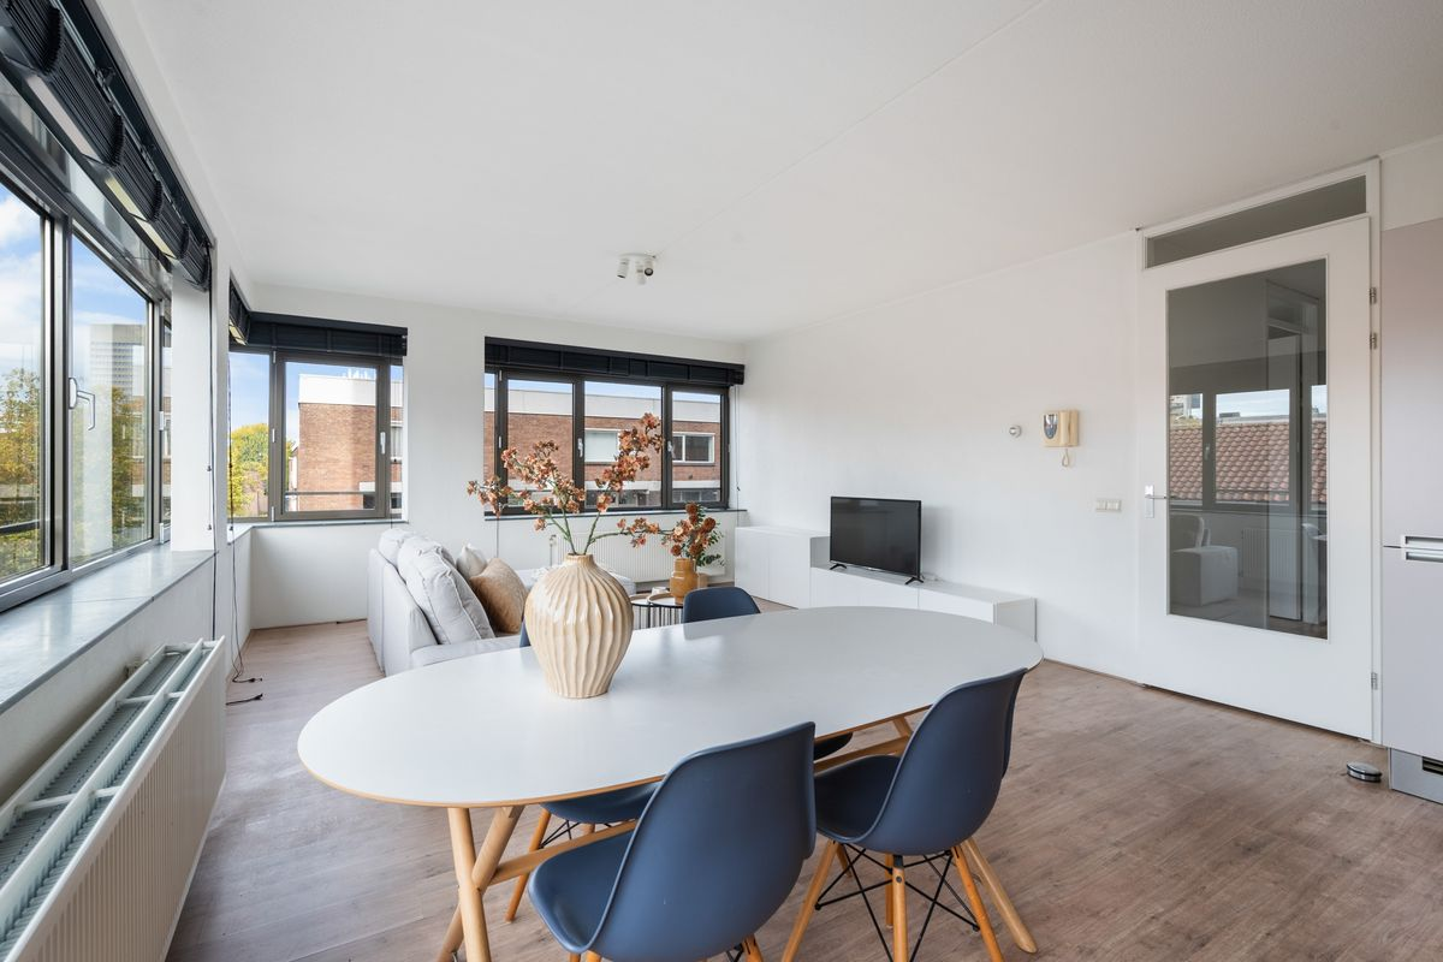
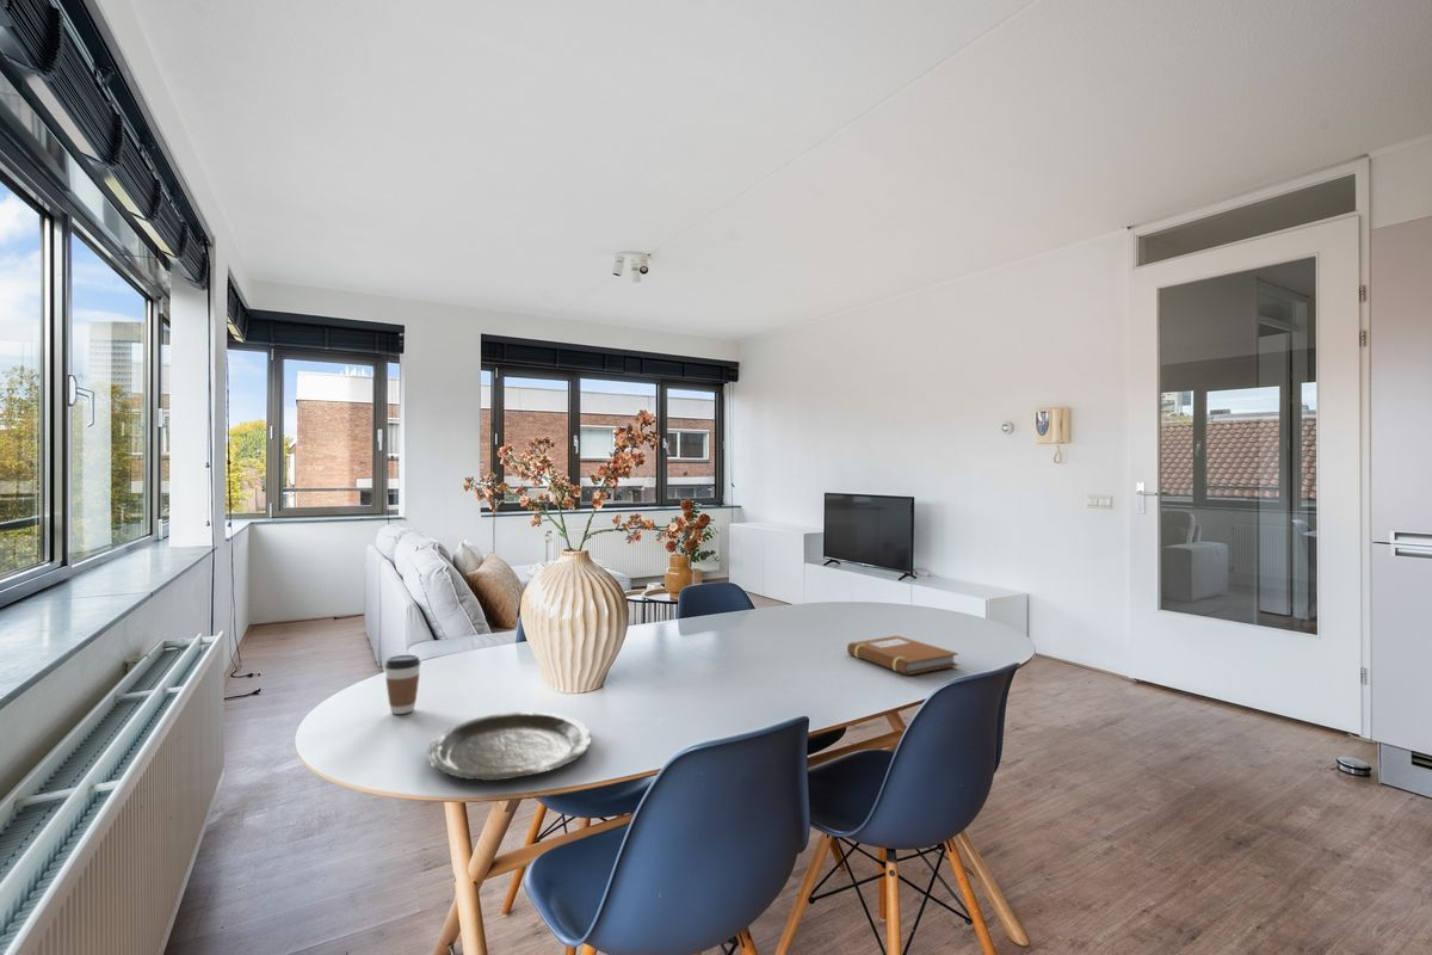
+ coffee cup [383,654,421,715]
+ plate [426,710,593,782]
+ notebook [846,635,959,676]
